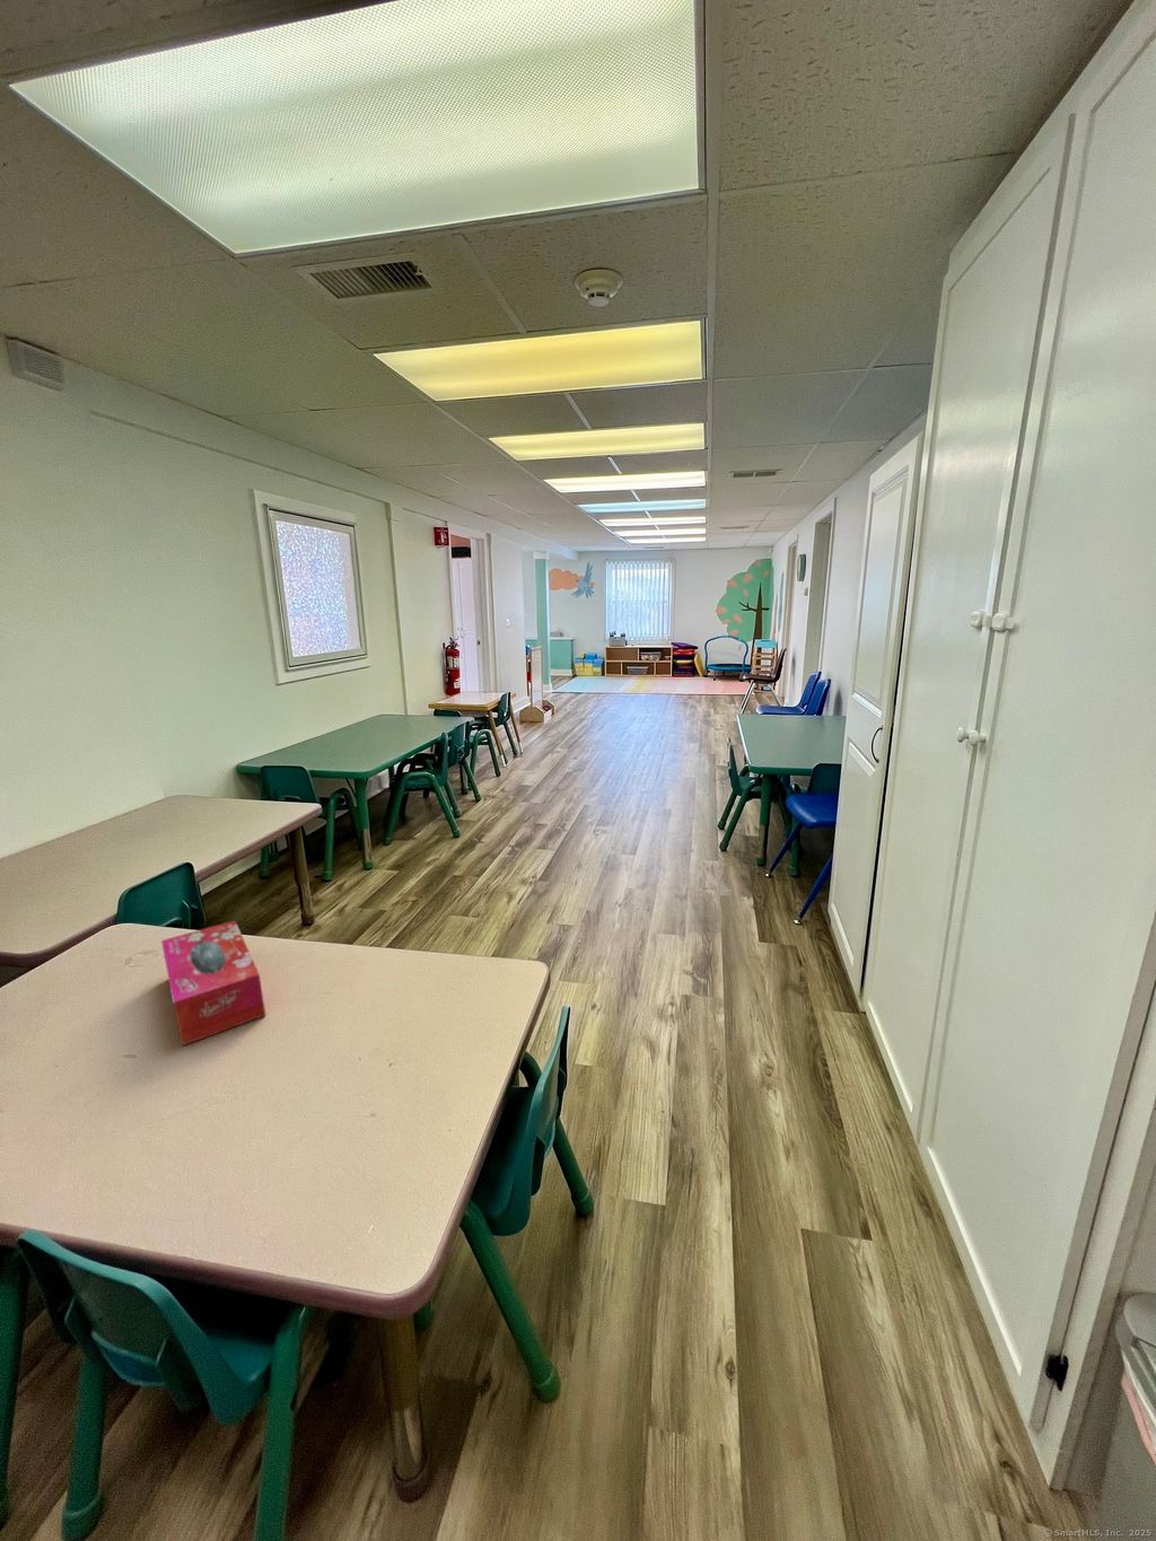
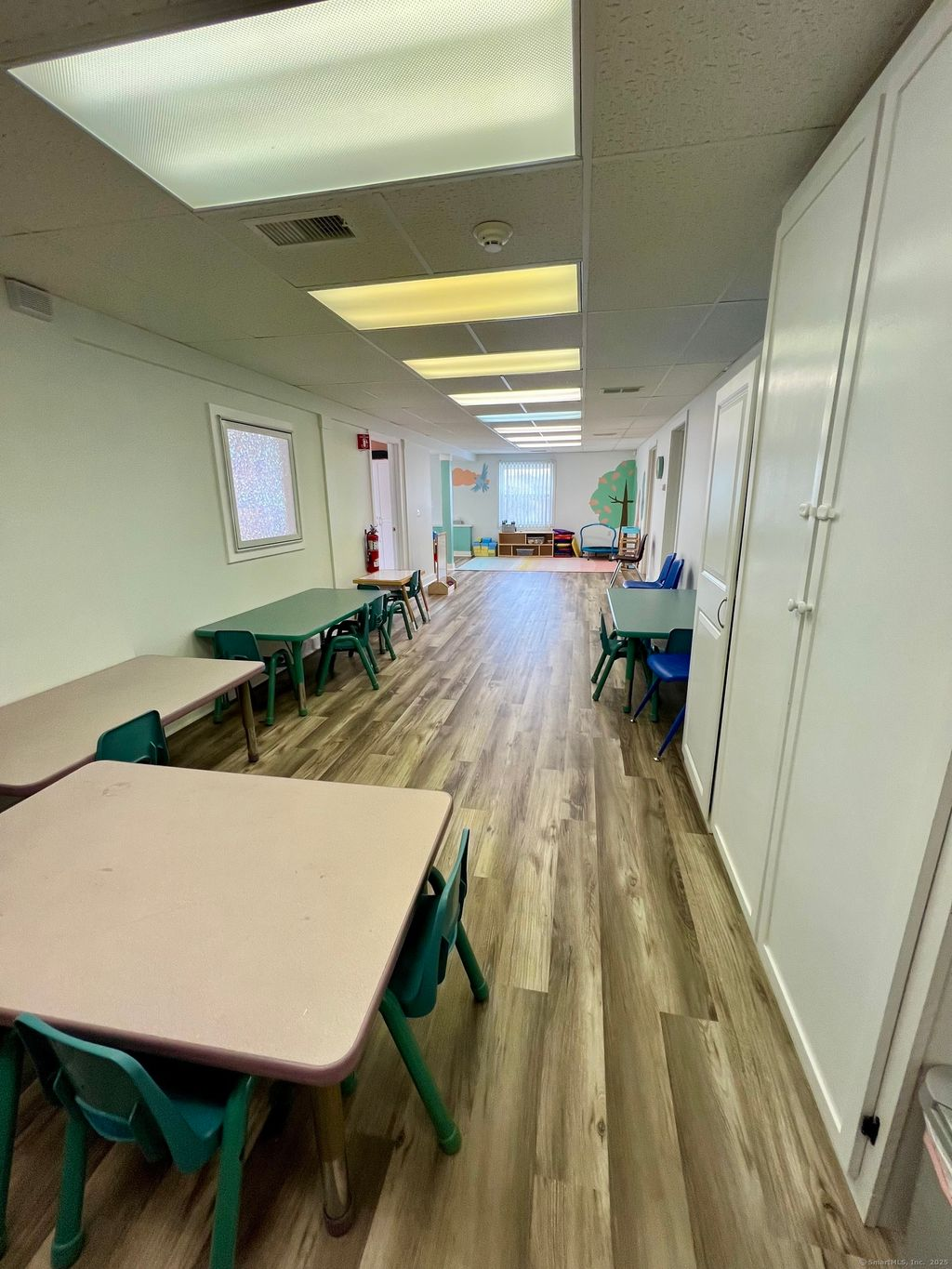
- tissue box [160,920,266,1047]
